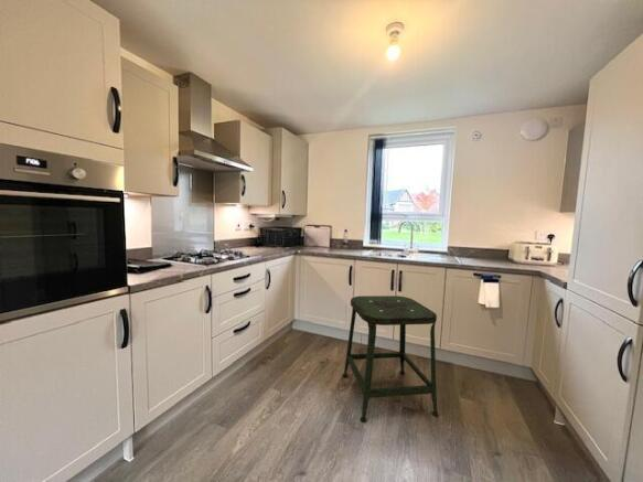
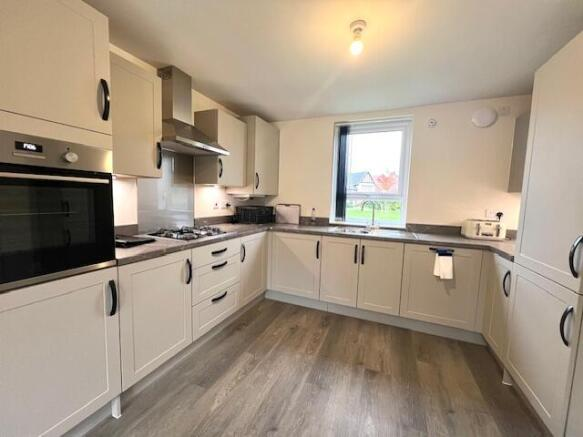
- stool [342,294,440,424]
